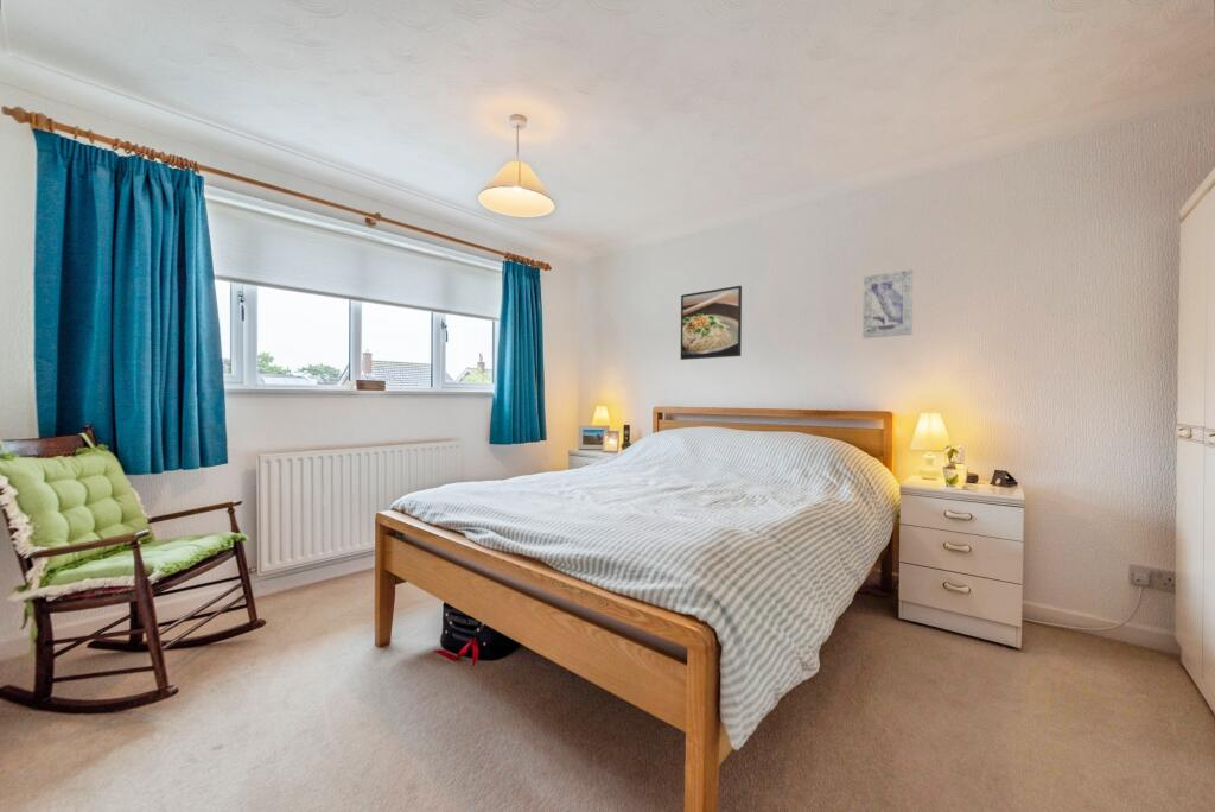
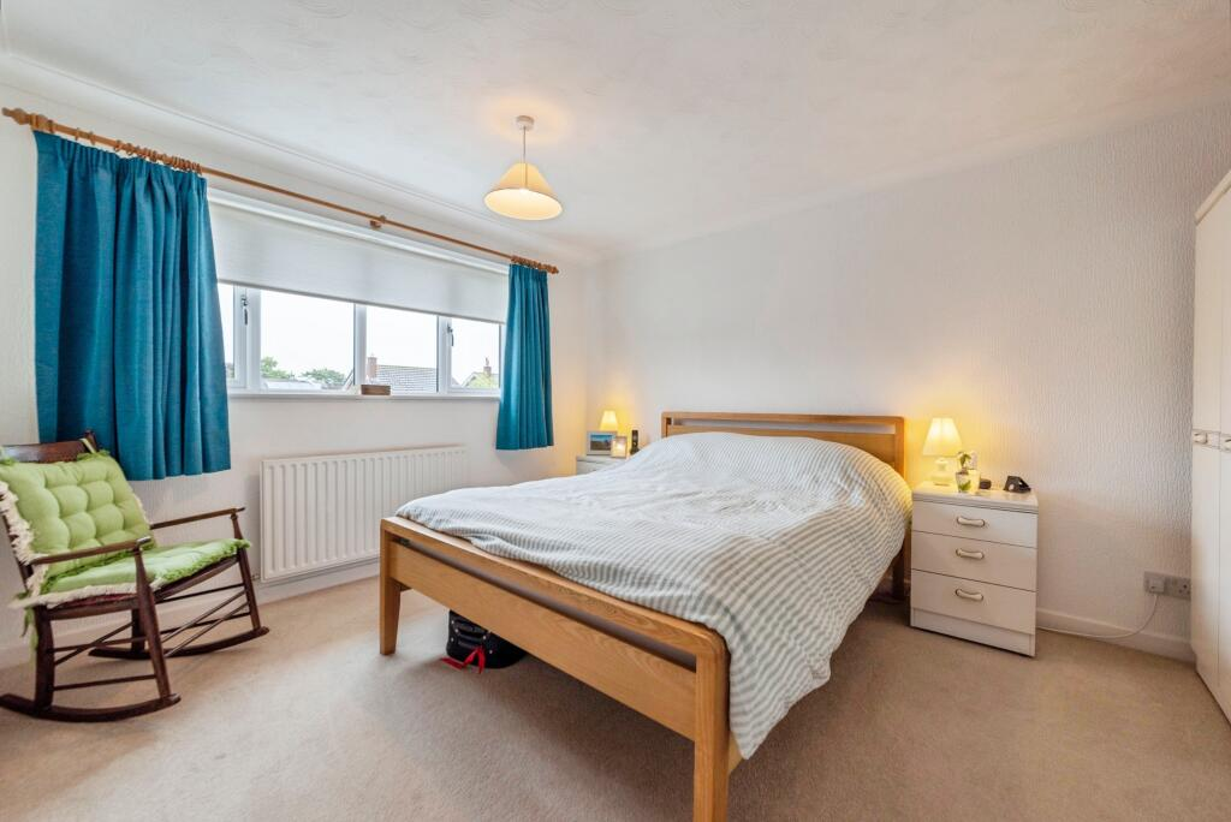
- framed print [680,285,743,361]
- wall art [861,268,914,340]
